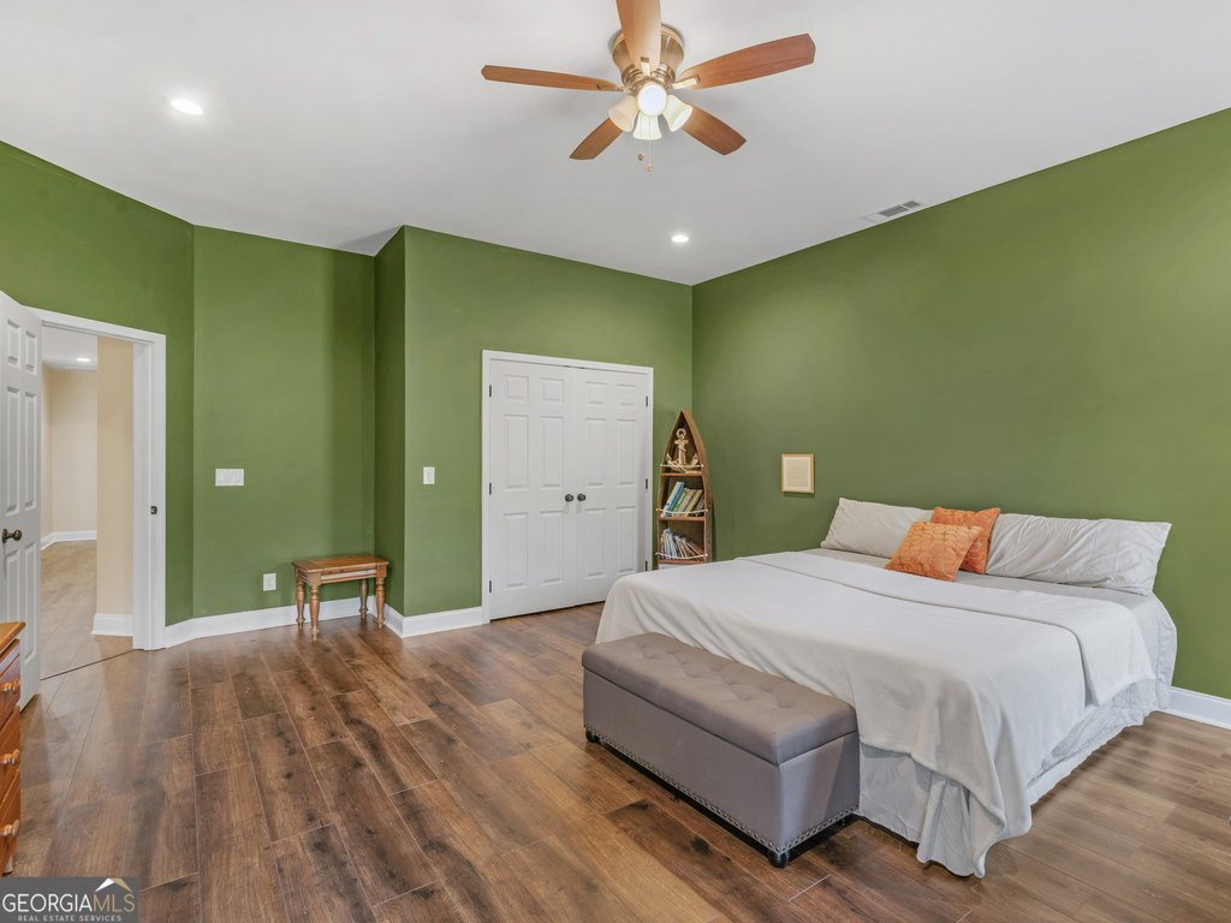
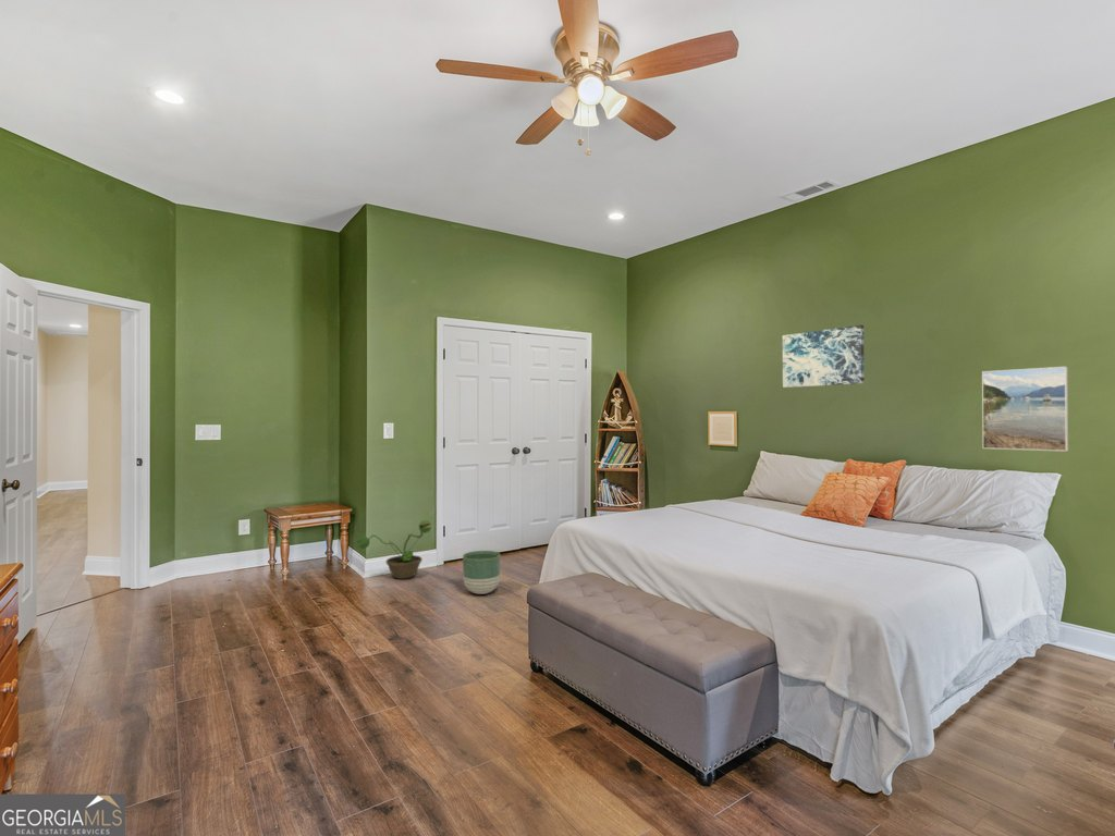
+ planter [462,550,501,595]
+ wall art [782,323,866,389]
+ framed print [981,366,1069,452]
+ decorative plant [355,519,432,580]
